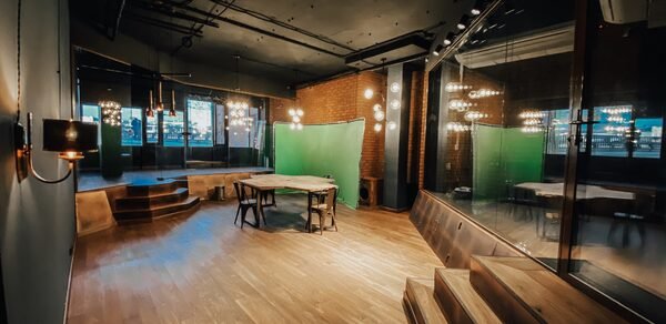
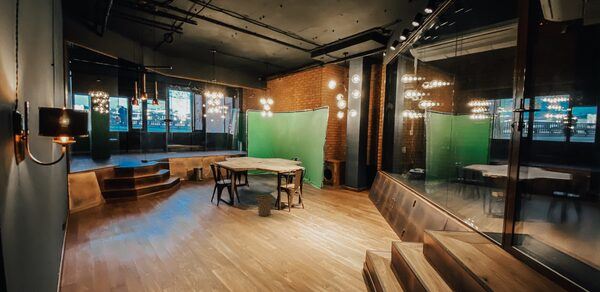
+ basket [254,194,275,217]
